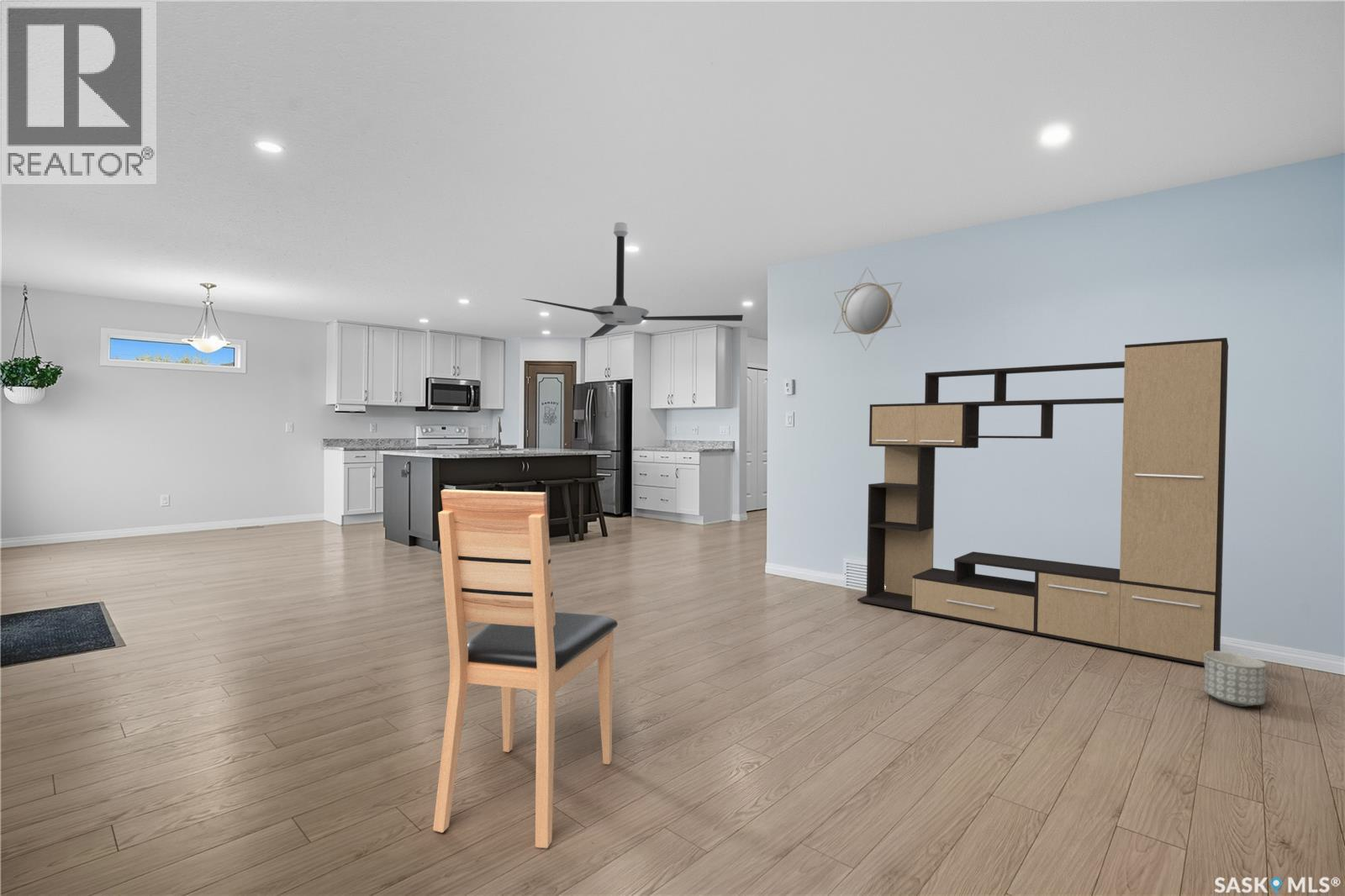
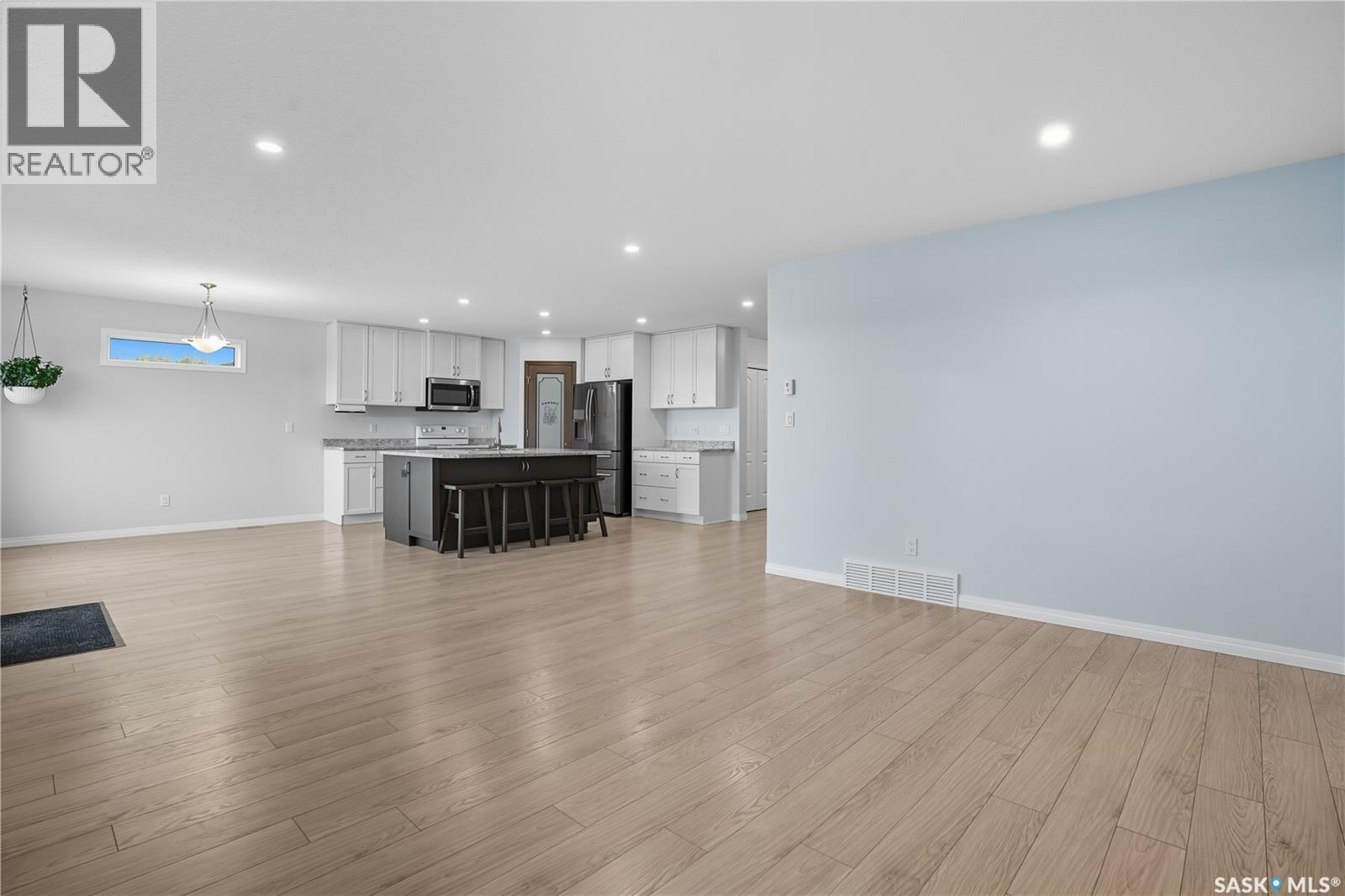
- ceiling fan [520,221,744,339]
- media console [857,337,1229,667]
- chair [432,488,618,849]
- planter [1203,651,1267,708]
- home mirror [833,266,903,351]
